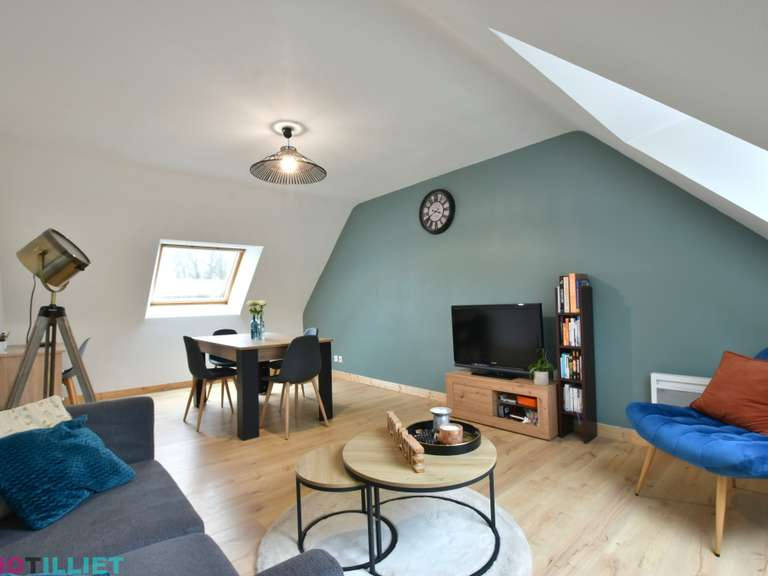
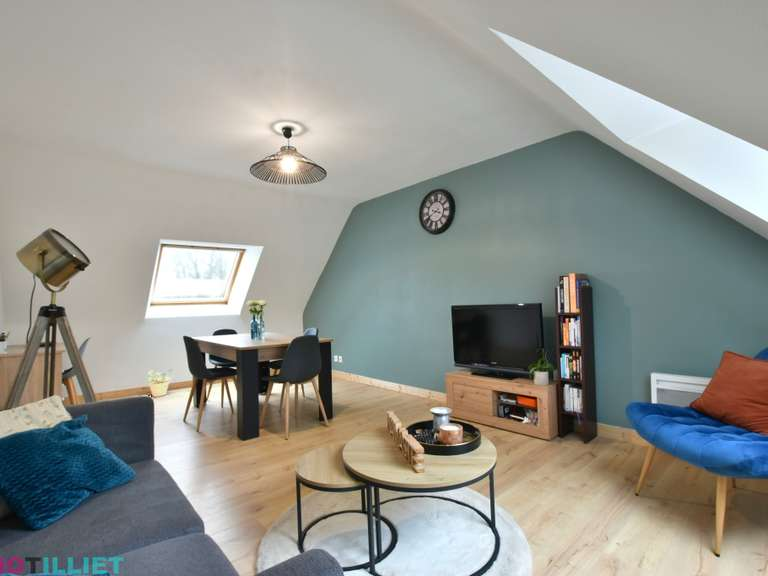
+ potted plant [145,368,175,397]
